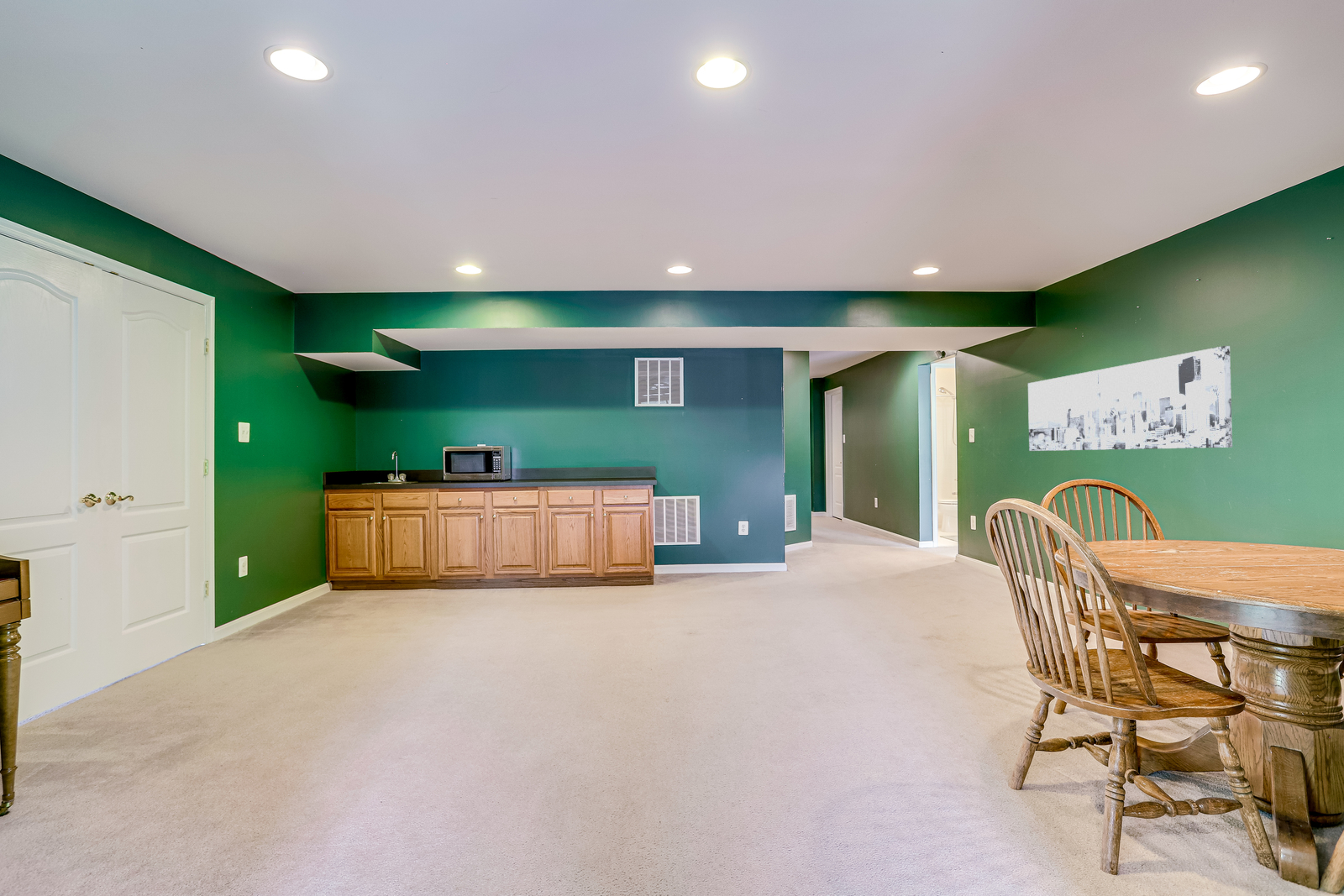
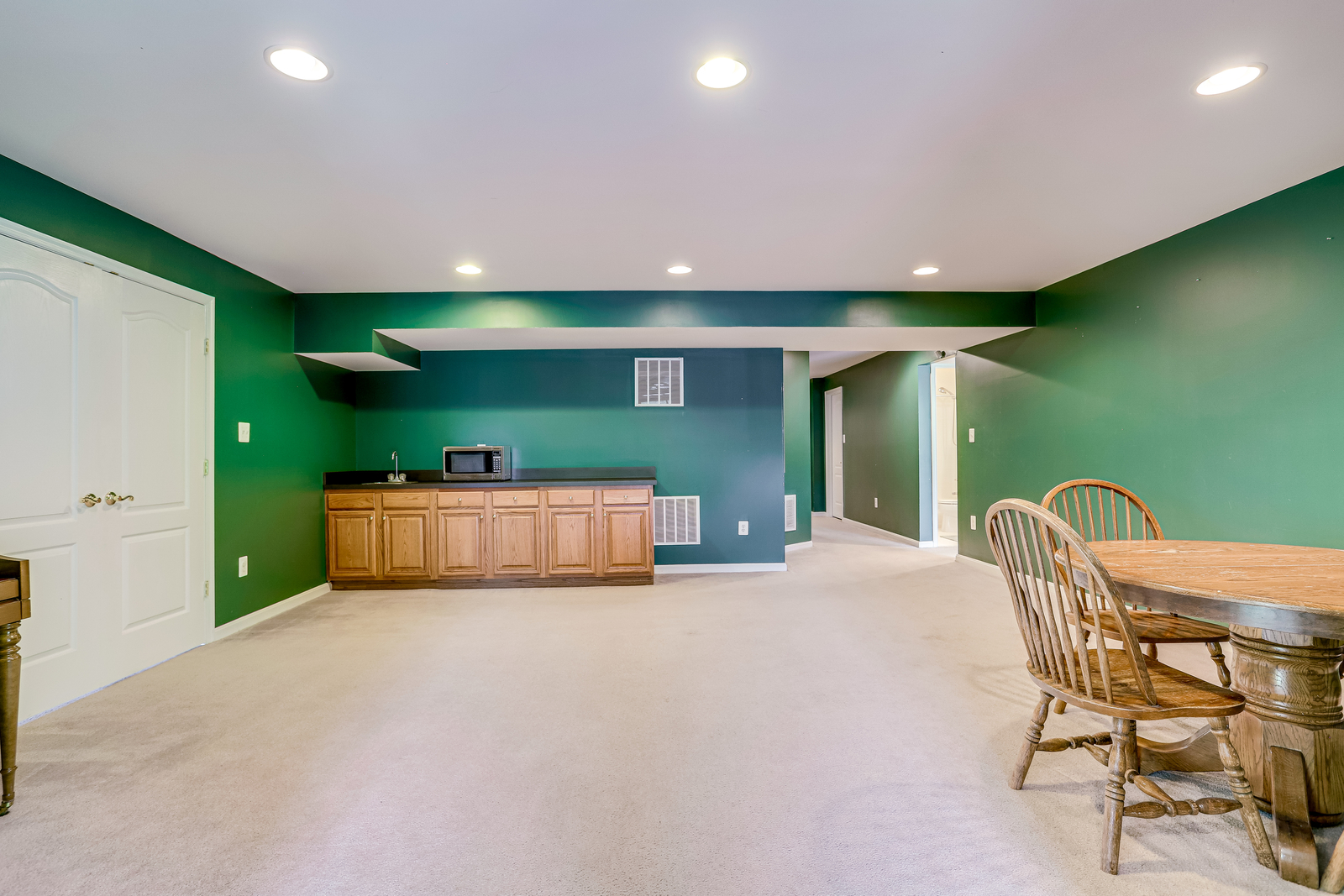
- wall art [1027,345,1233,452]
